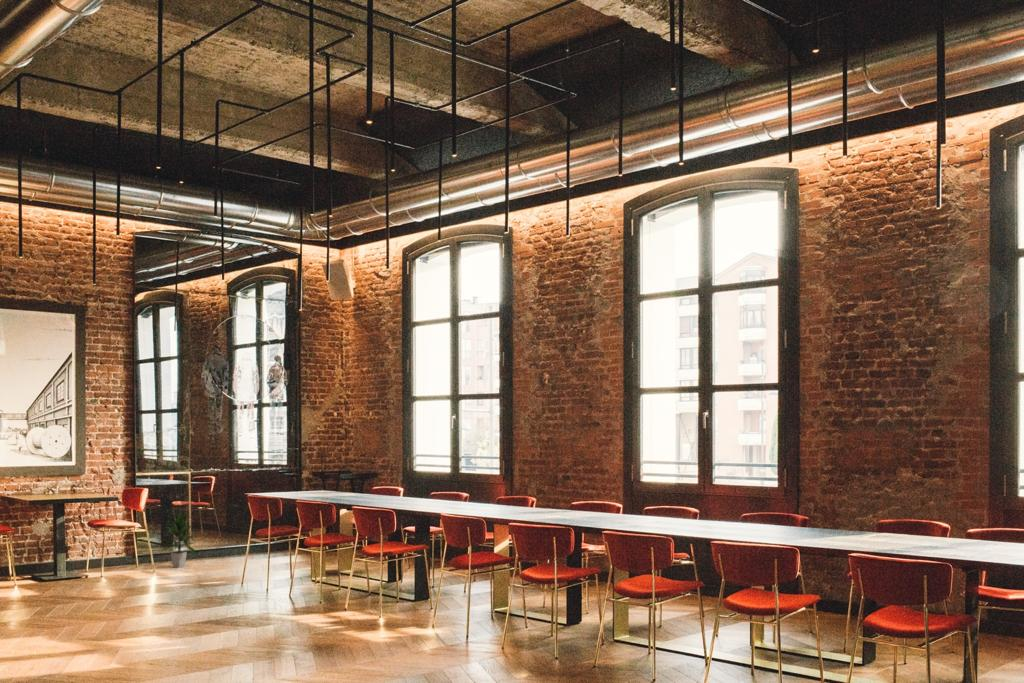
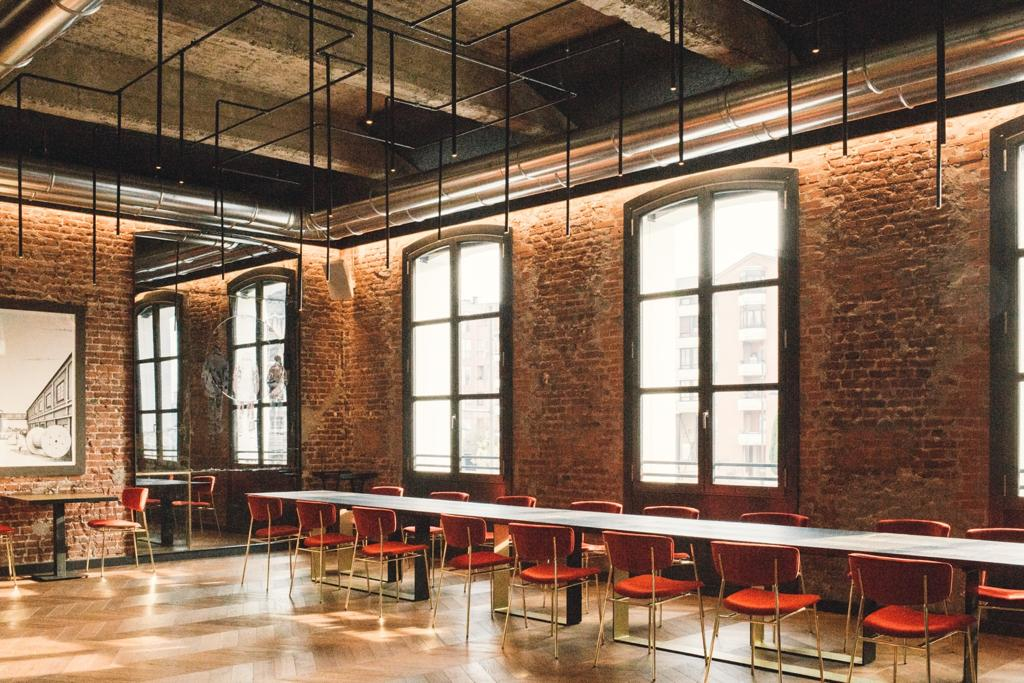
- indoor plant [157,512,198,569]
